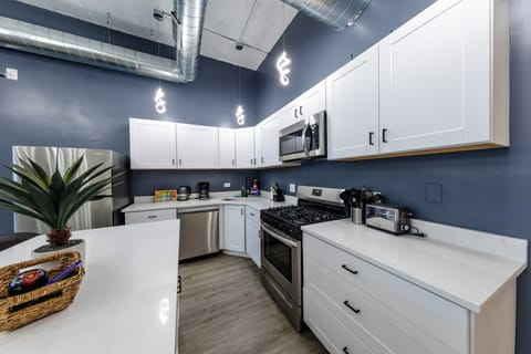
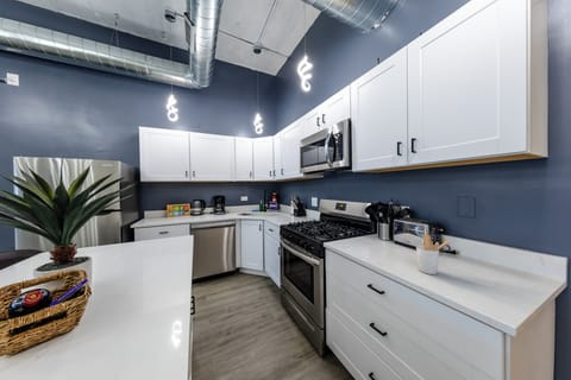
+ utensil holder [415,234,451,276]
